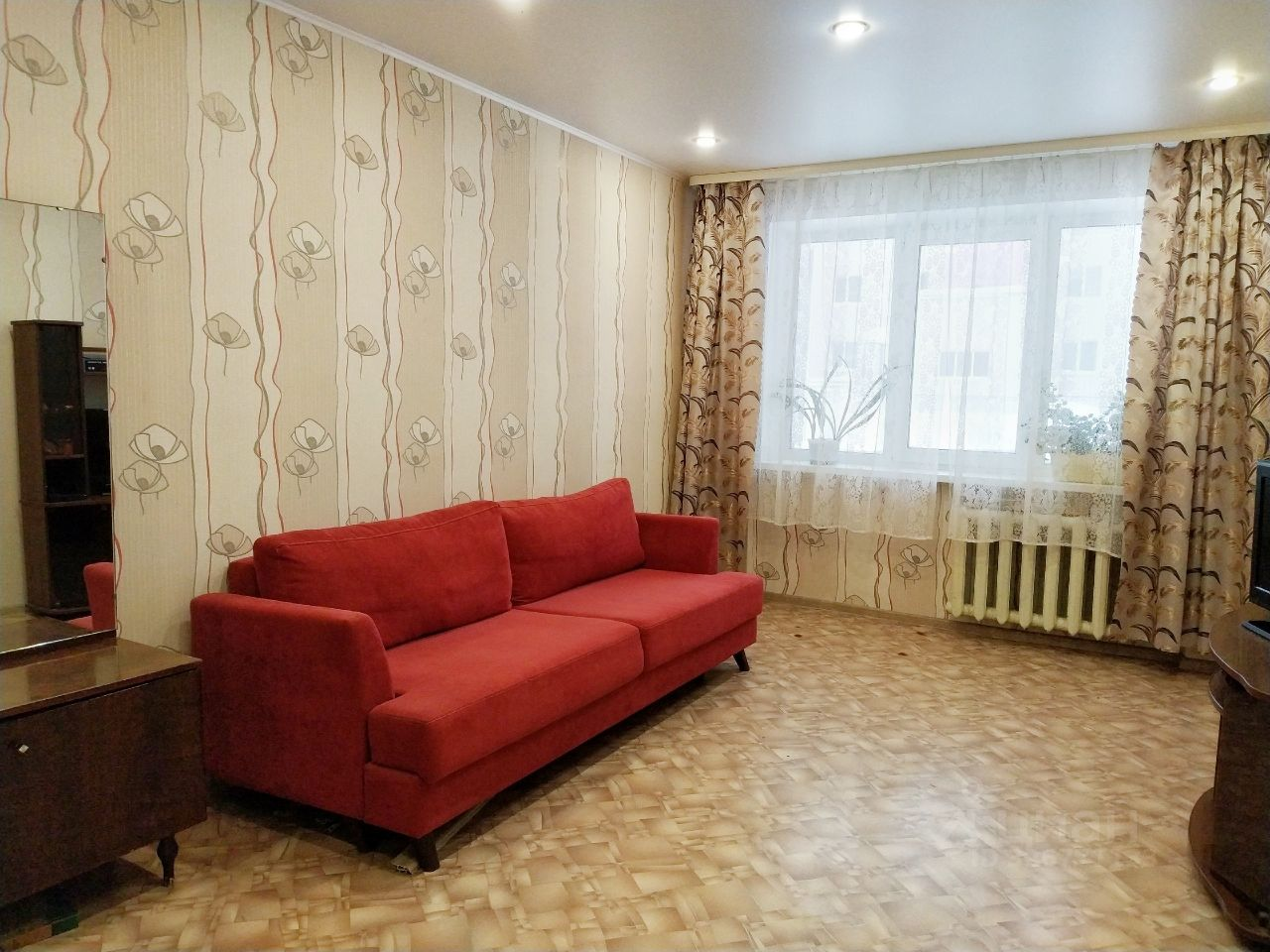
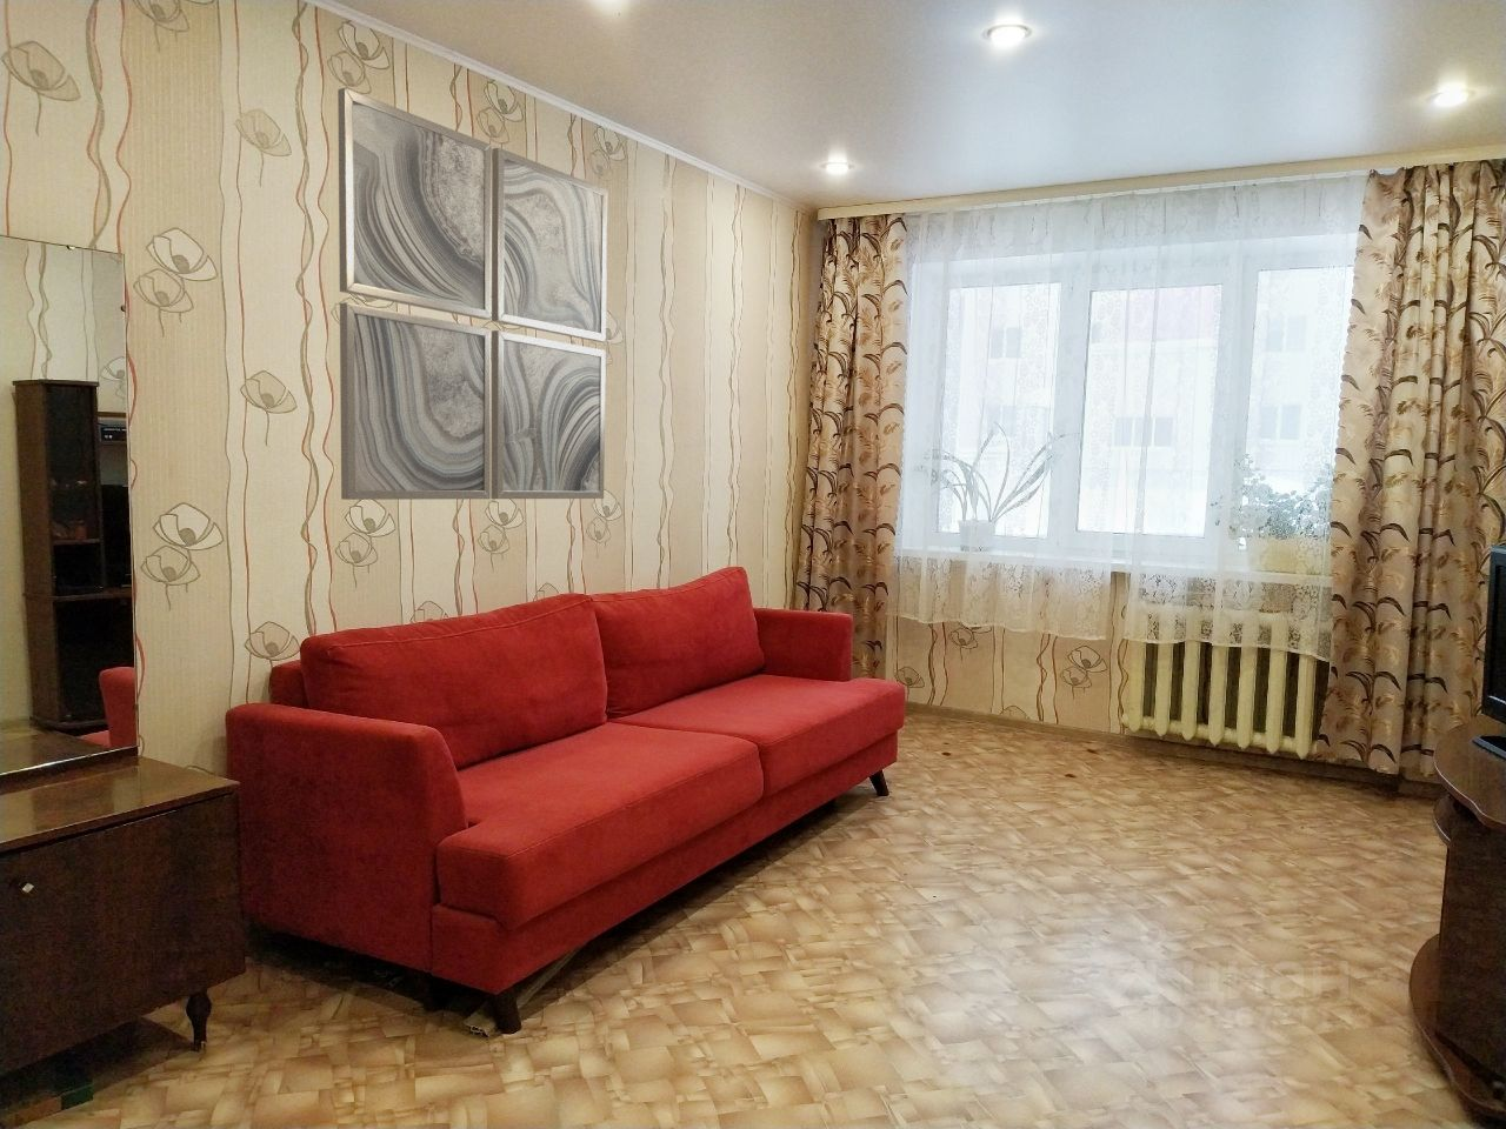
+ wall art [337,87,608,500]
